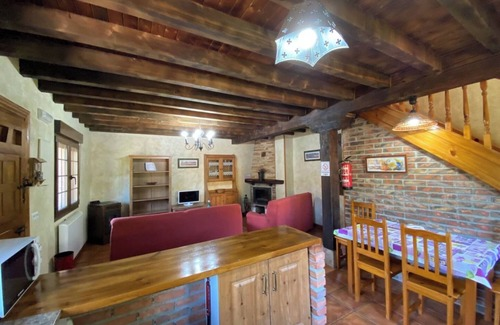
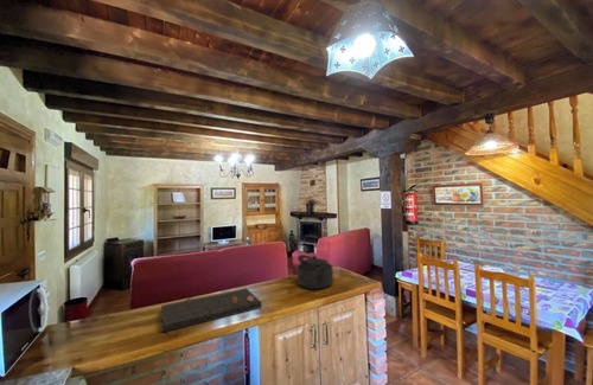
+ kettle [295,254,334,290]
+ cutting board [160,287,263,334]
